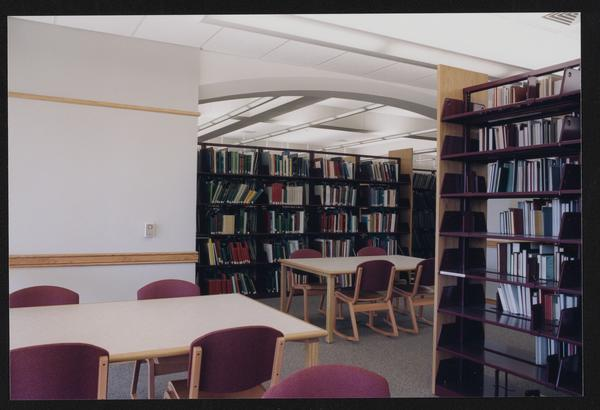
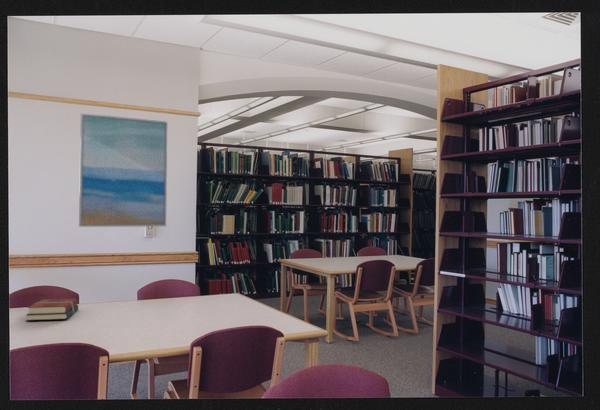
+ wall art [78,112,169,228]
+ books [25,298,79,322]
